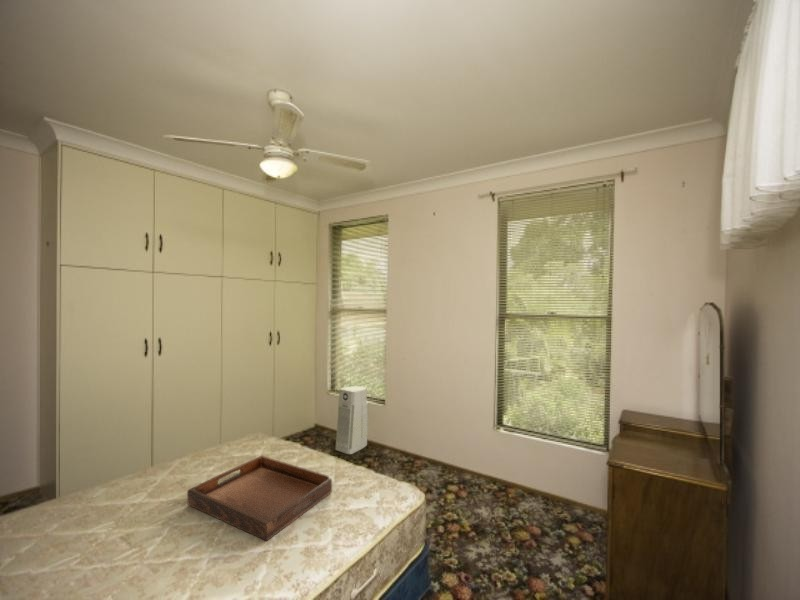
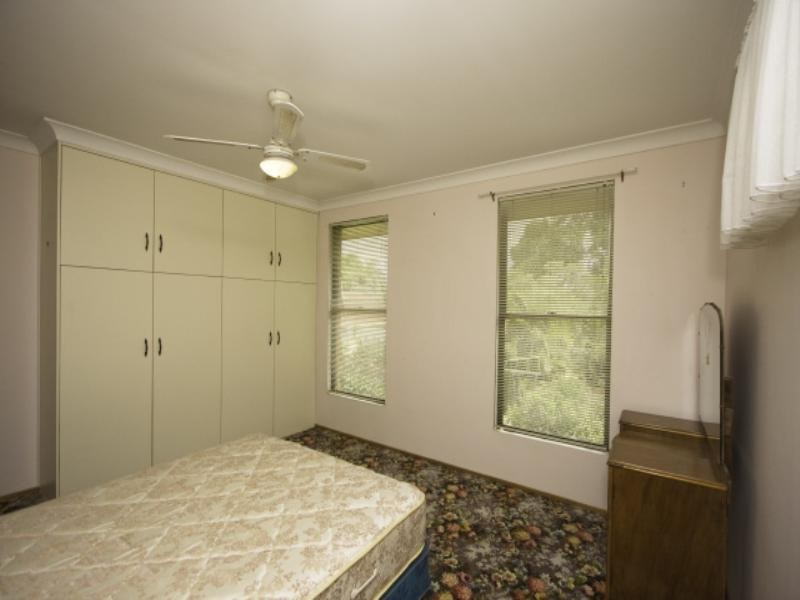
- air purifier [335,385,370,455]
- serving tray [186,455,333,542]
